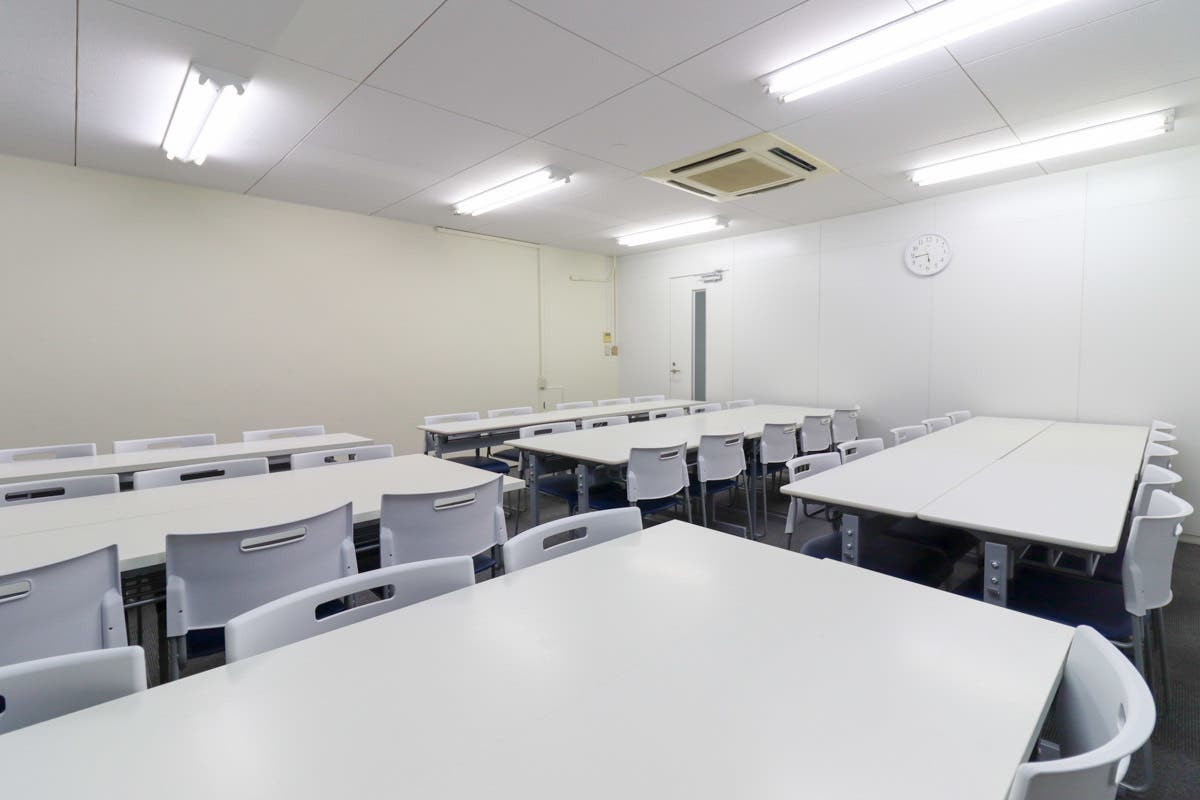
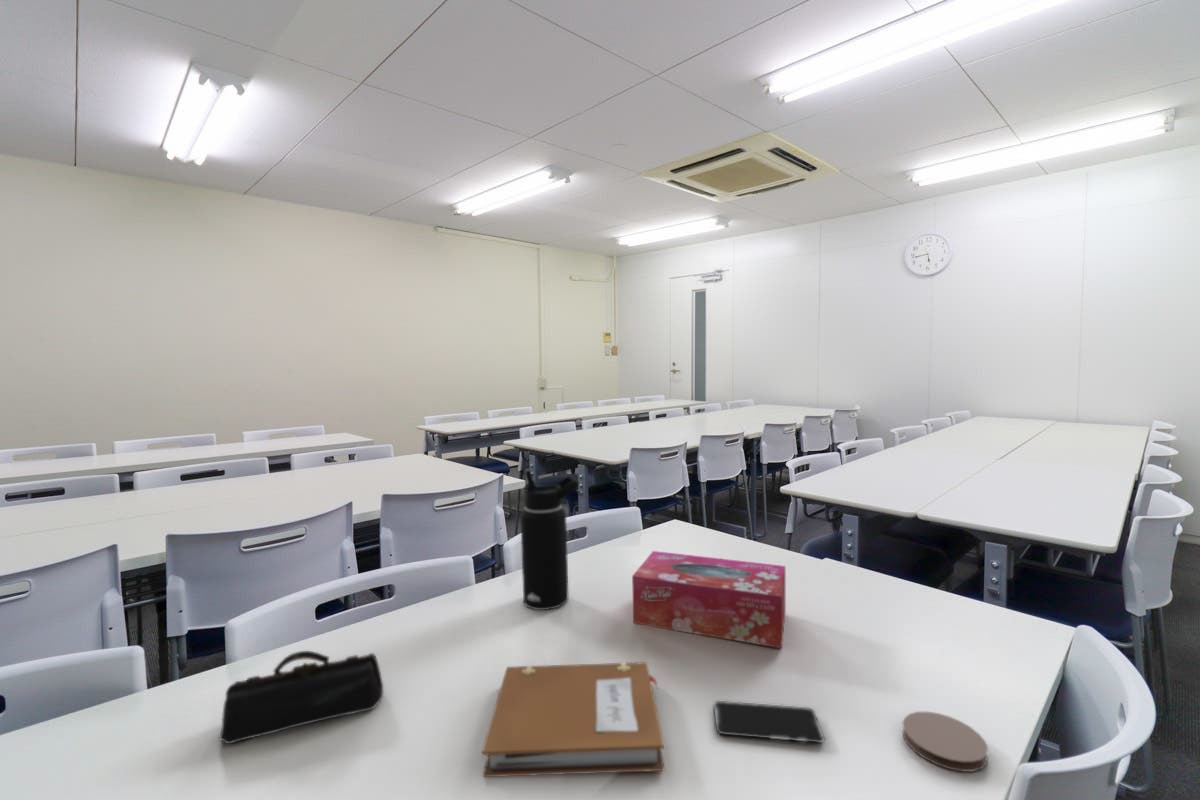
+ coaster [902,711,989,772]
+ notebook [481,661,665,778]
+ water bottle [520,469,580,611]
+ tissue box [631,550,786,649]
+ pencil case [218,650,384,745]
+ smartphone [713,700,825,744]
